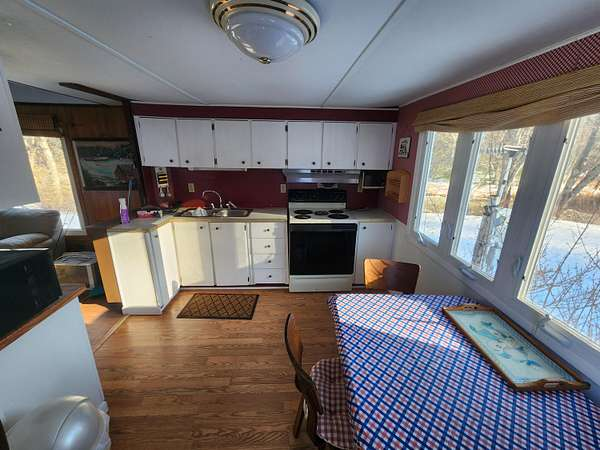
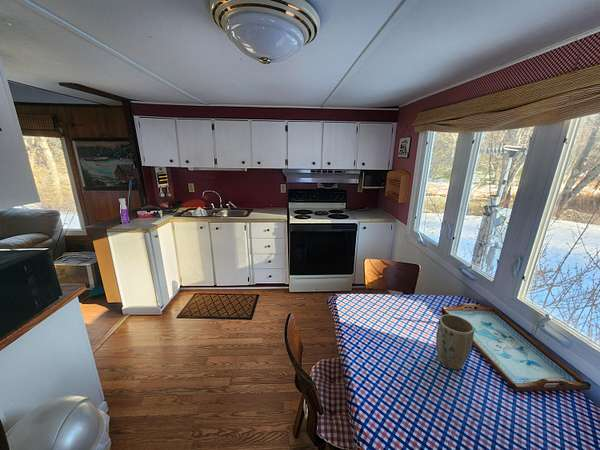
+ plant pot [435,314,475,370]
